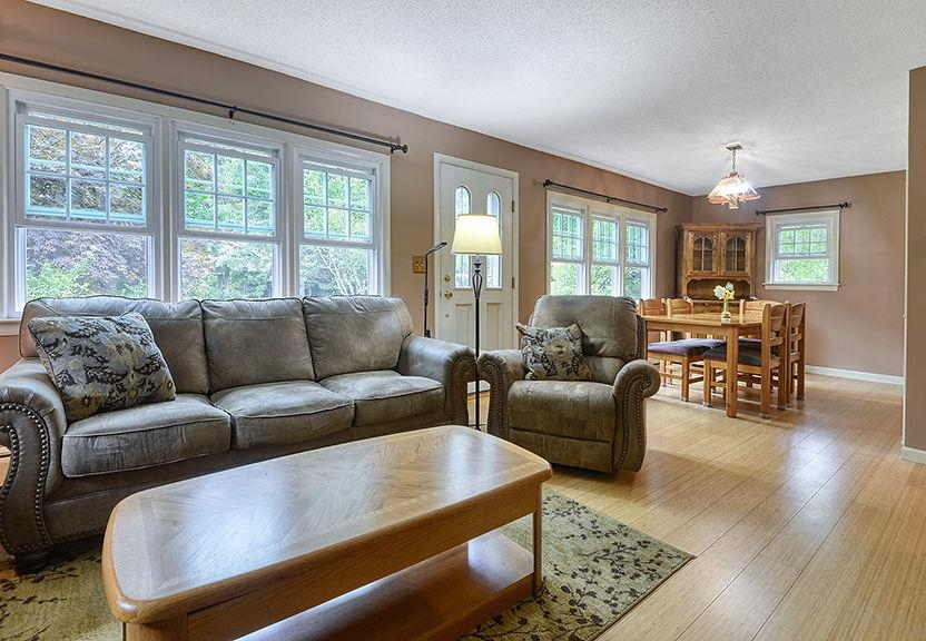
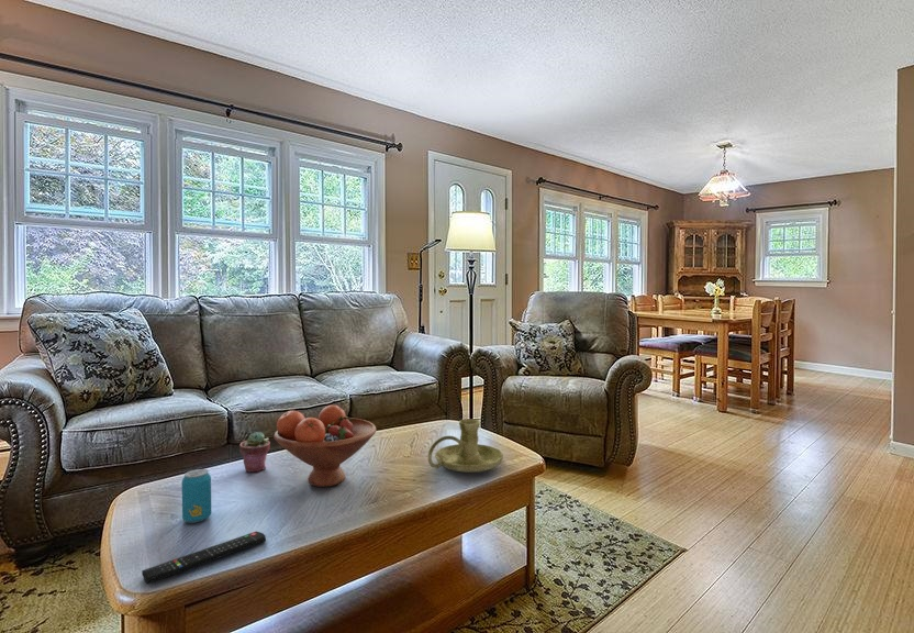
+ potted succulent [238,431,271,473]
+ beverage can [181,468,212,524]
+ candle holder [427,418,504,474]
+ fruit bowl [272,404,378,488]
+ remote control [141,531,267,585]
